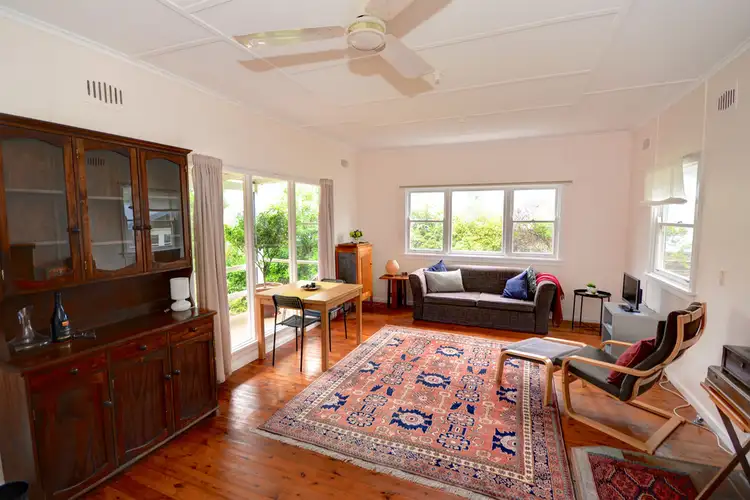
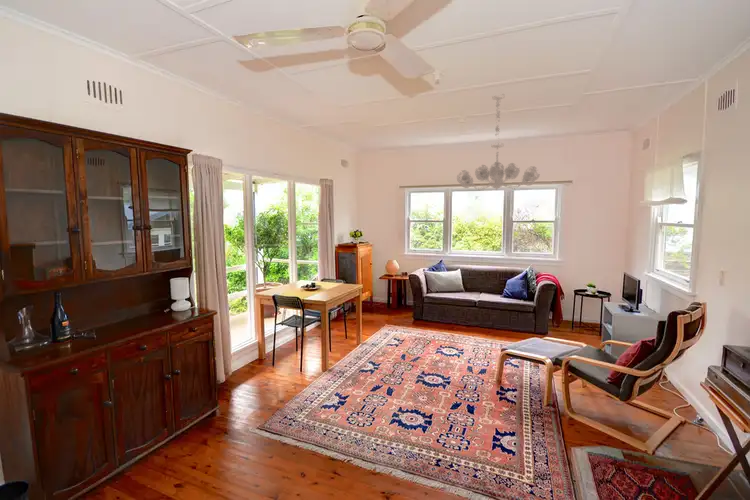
+ chandelier [456,92,540,191]
